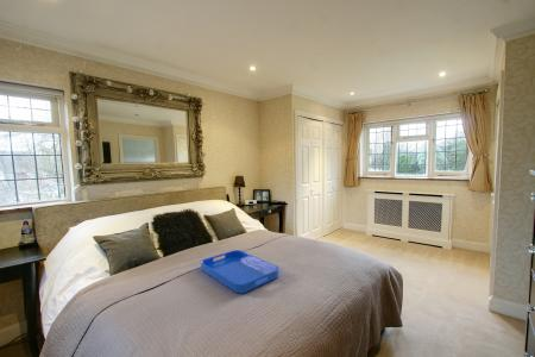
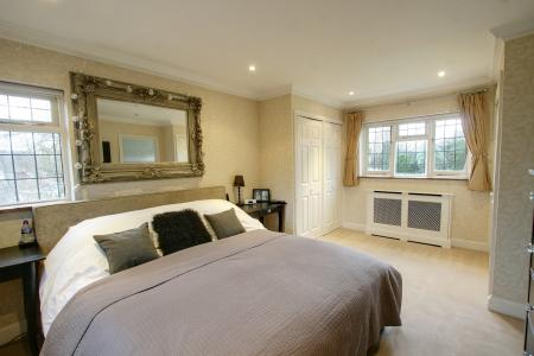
- serving tray [200,249,279,295]
